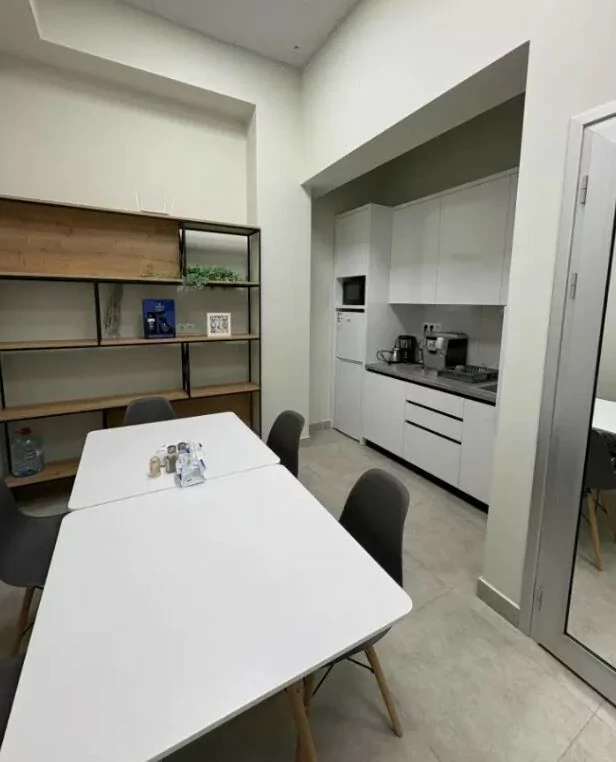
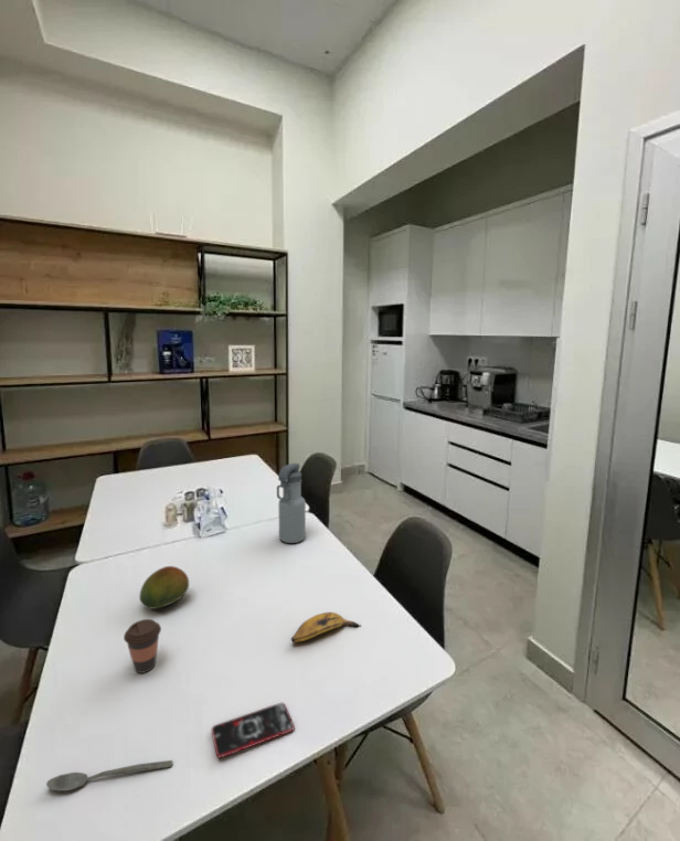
+ banana [289,611,362,643]
+ smartphone [211,702,296,759]
+ water bottle [276,462,307,544]
+ coffee cup [123,618,162,674]
+ fruit [138,565,190,610]
+ spoon [45,759,173,792]
